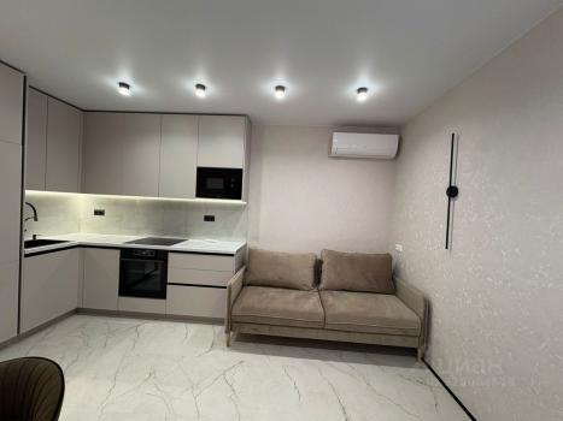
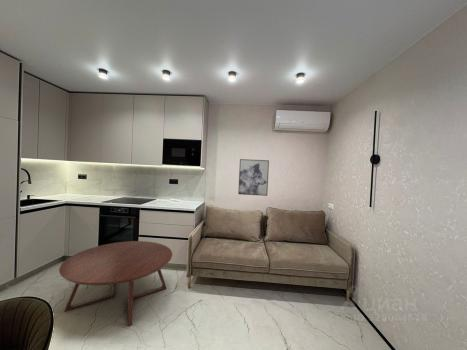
+ wall art [237,158,270,197]
+ coffee table [58,240,173,327]
